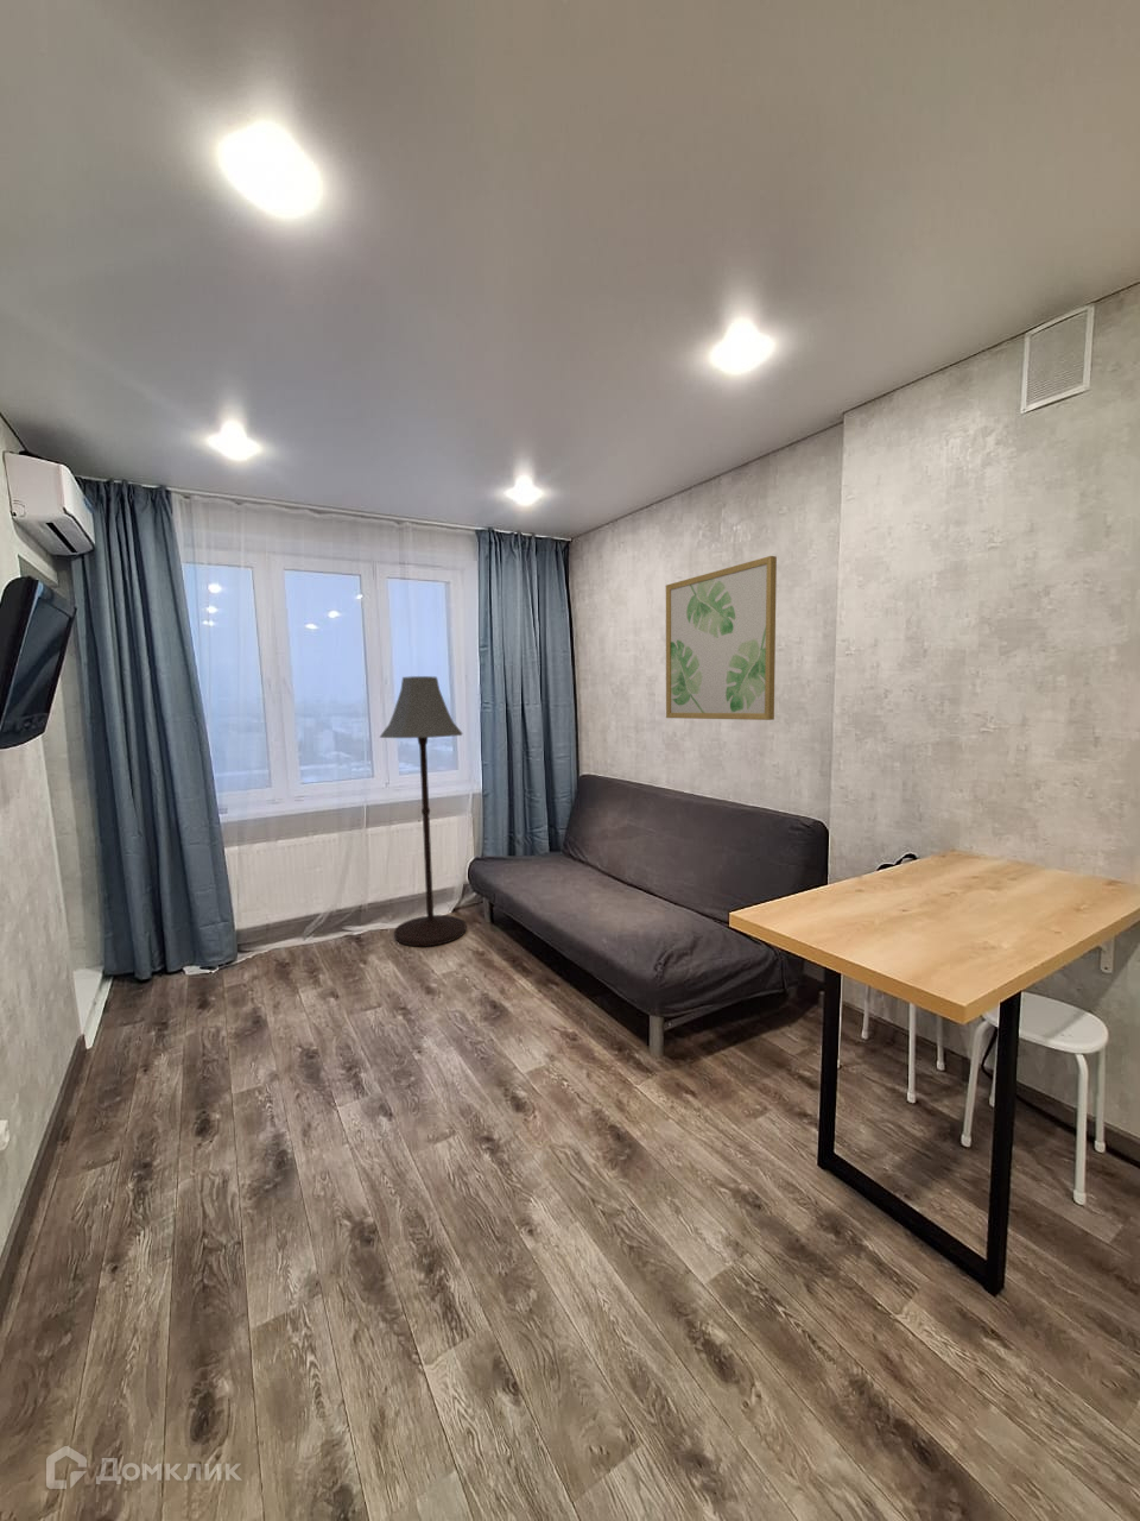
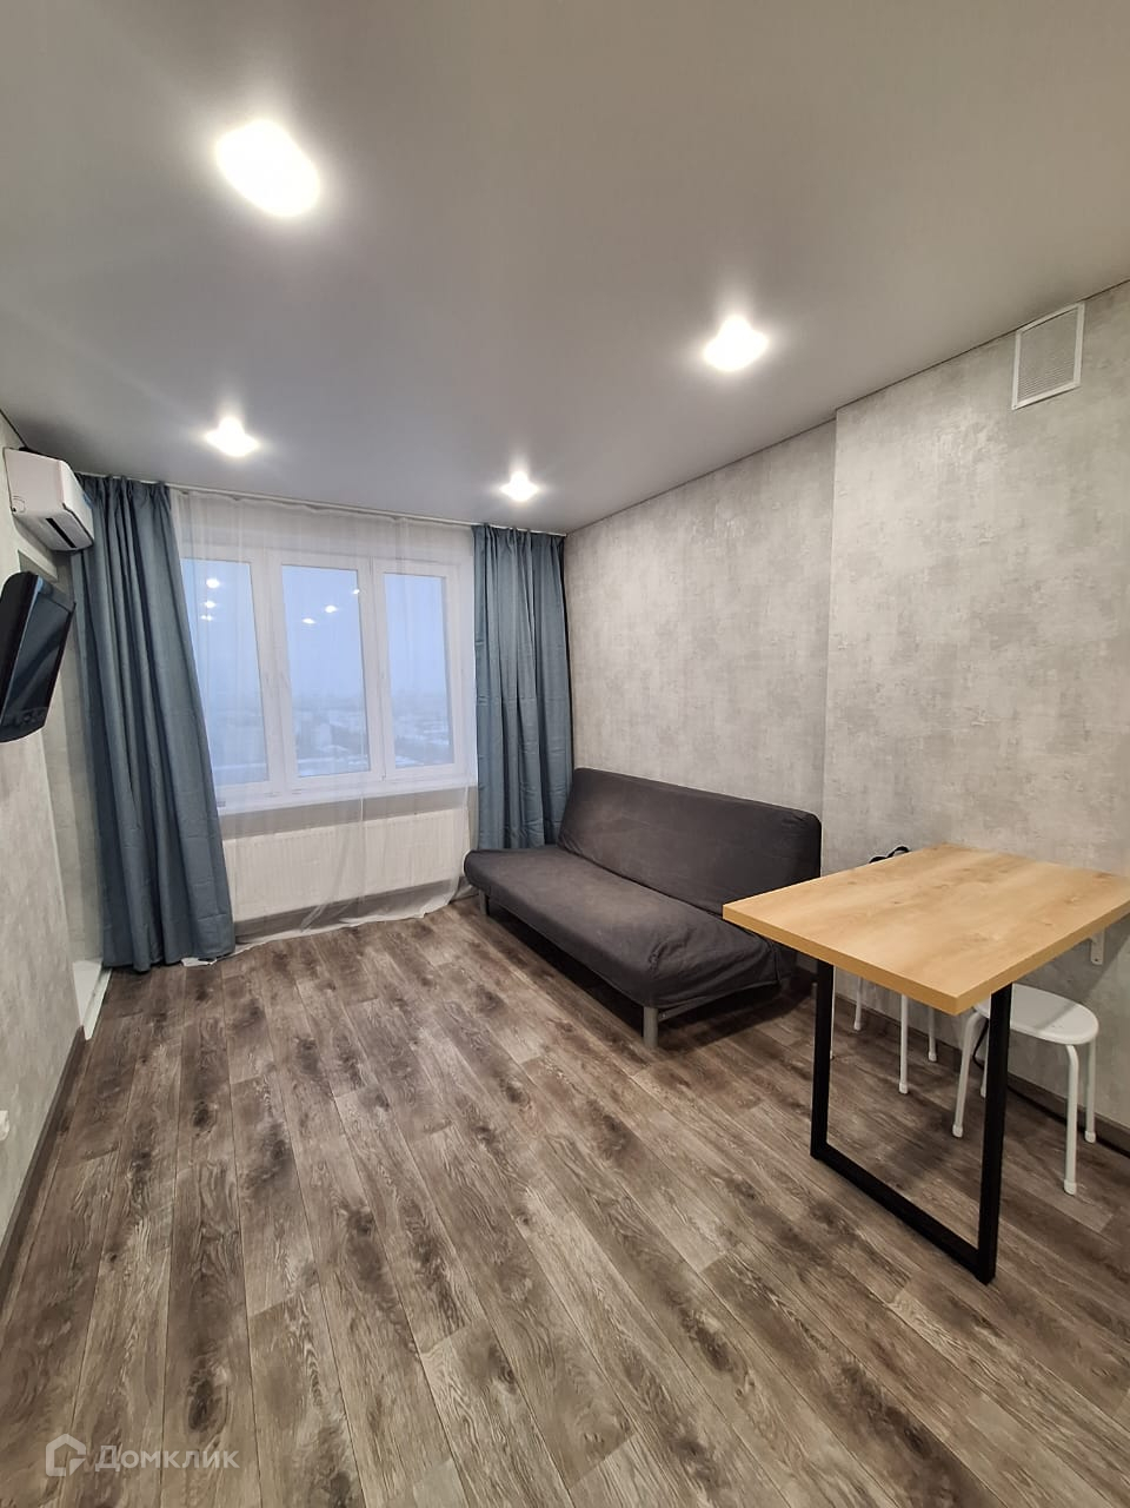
- floor lamp [378,675,468,947]
- wall art [665,555,778,721]
